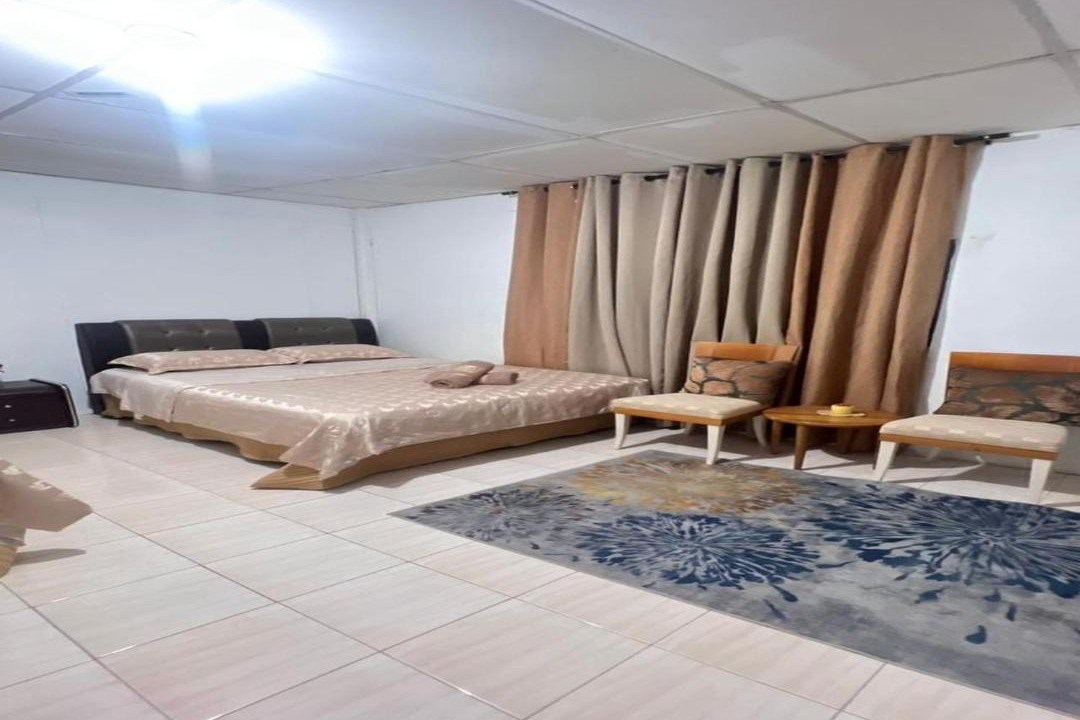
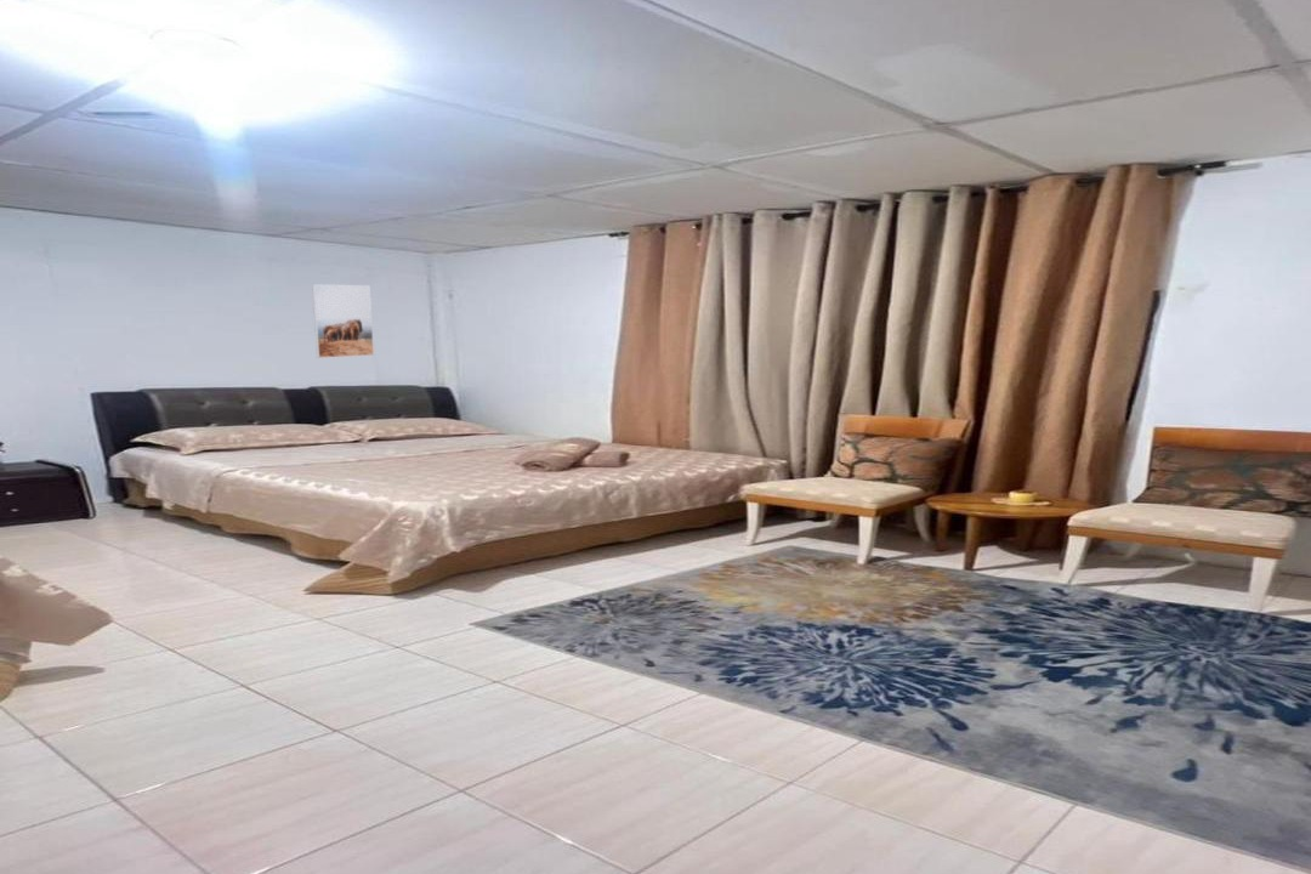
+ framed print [311,283,375,359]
